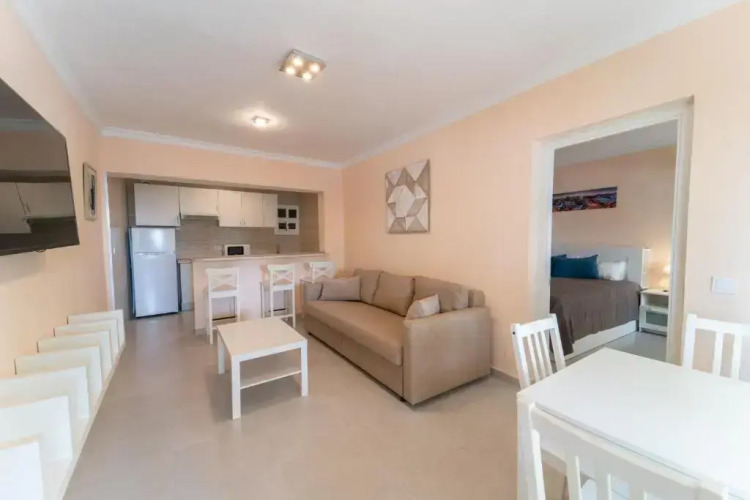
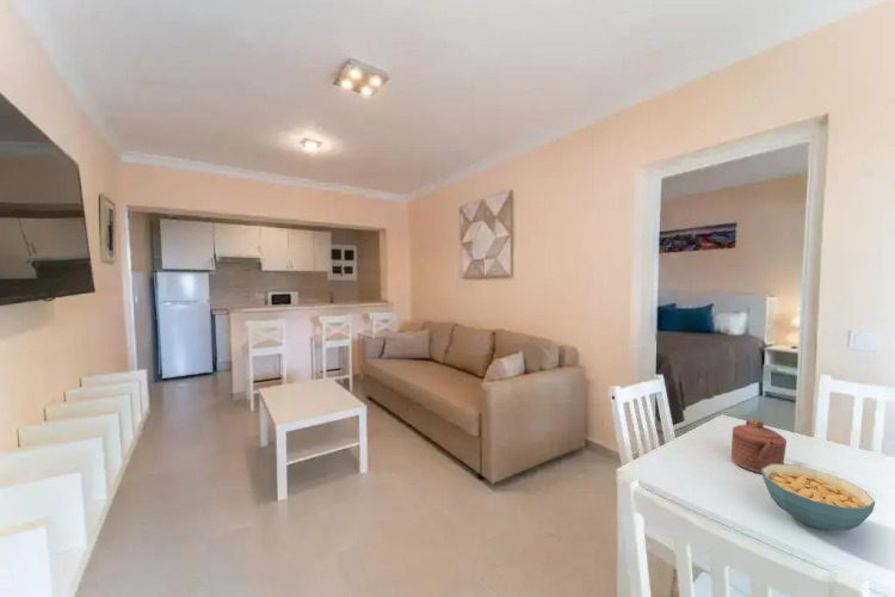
+ teapot [730,418,788,475]
+ cereal bowl [761,463,876,531]
